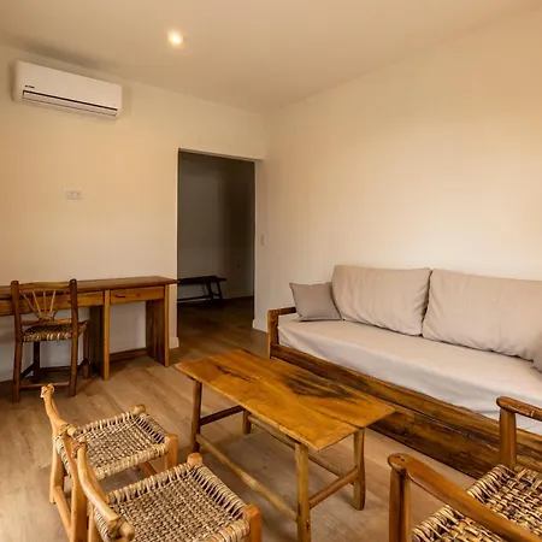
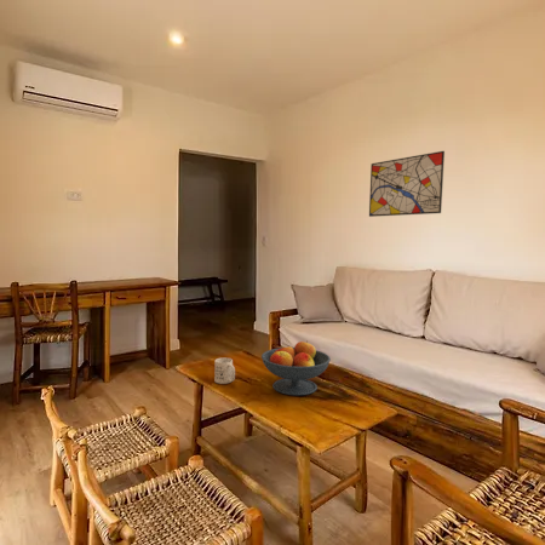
+ wall art [368,150,446,218]
+ fruit bowl [260,339,332,397]
+ mug [213,357,236,385]
